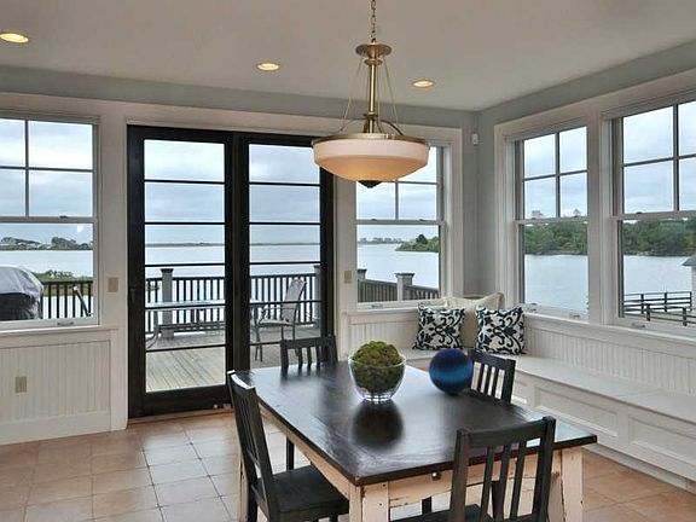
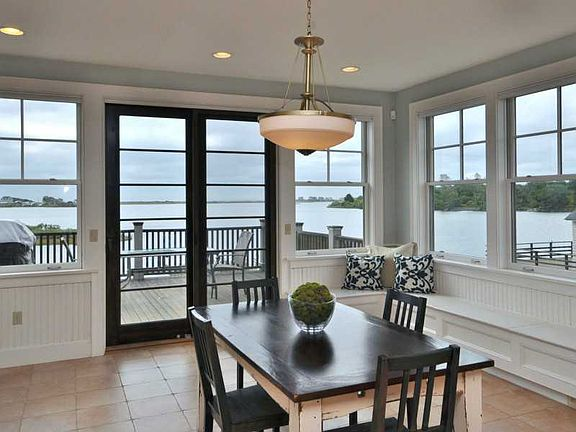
- decorative orb [428,347,475,395]
